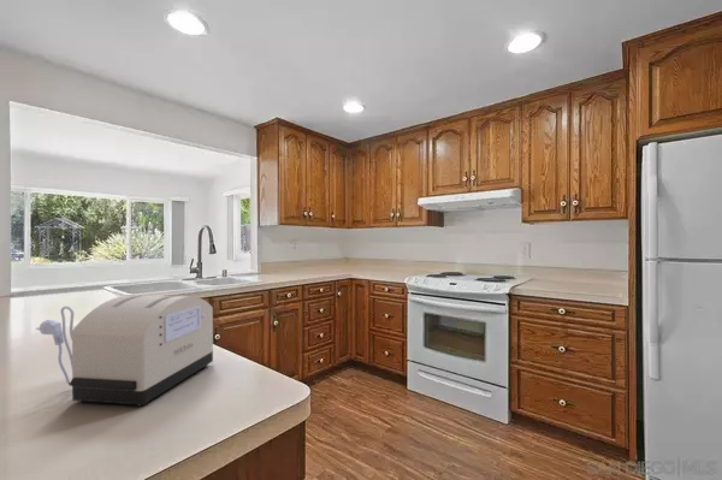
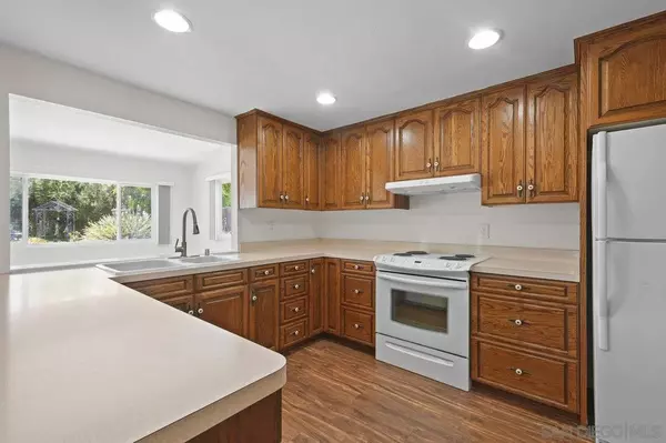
- toaster [35,295,214,408]
